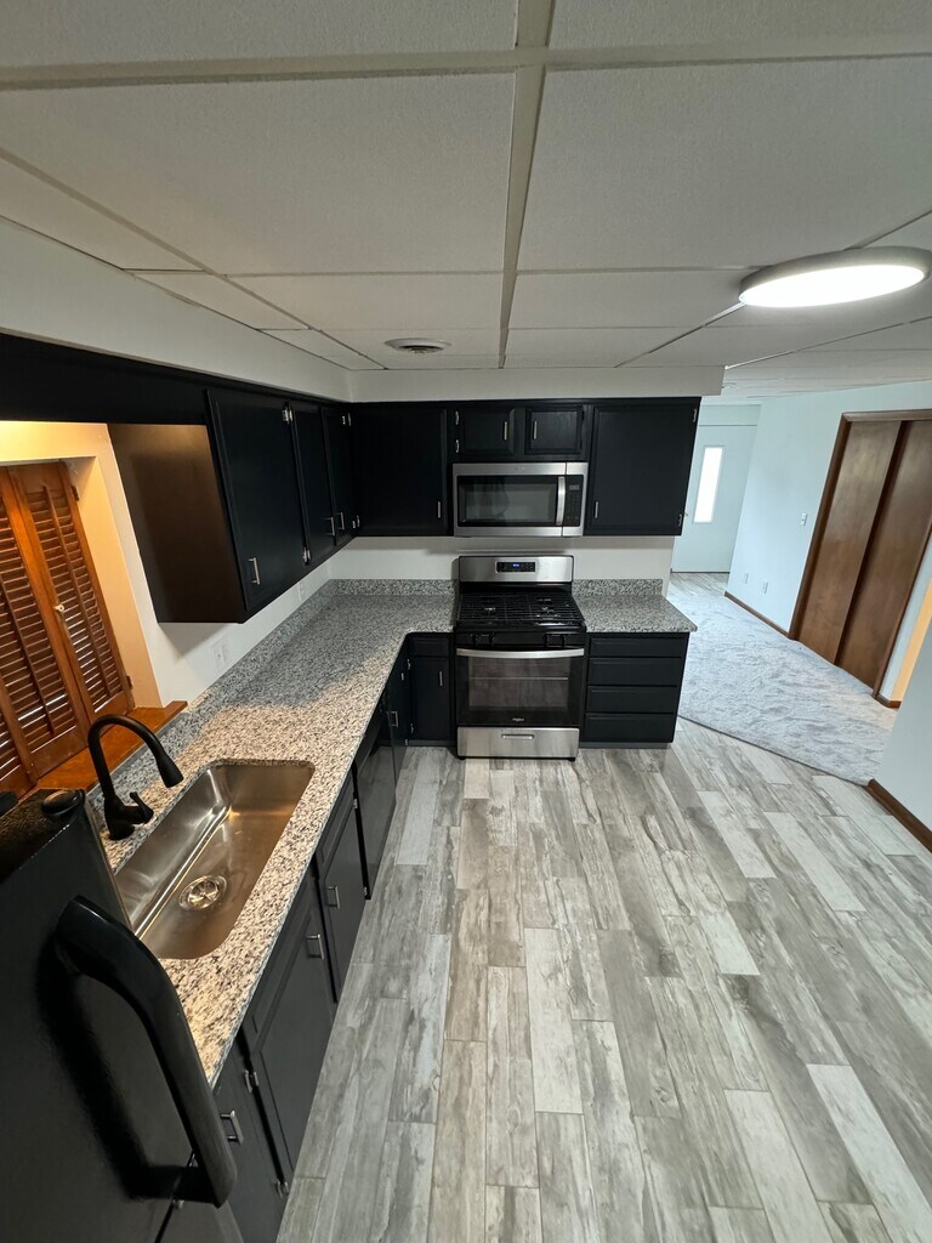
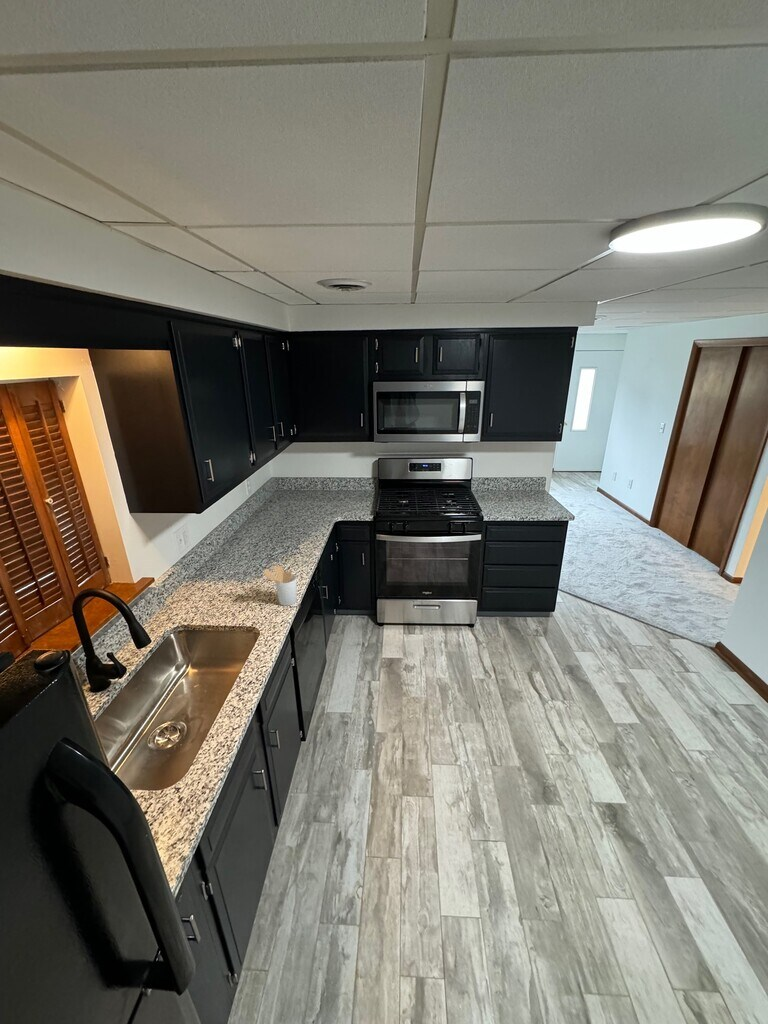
+ utensil holder [263,565,298,607]
